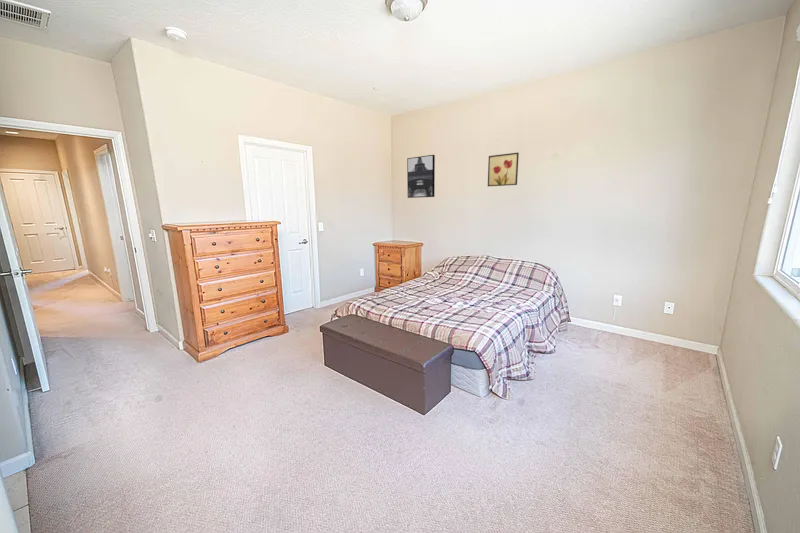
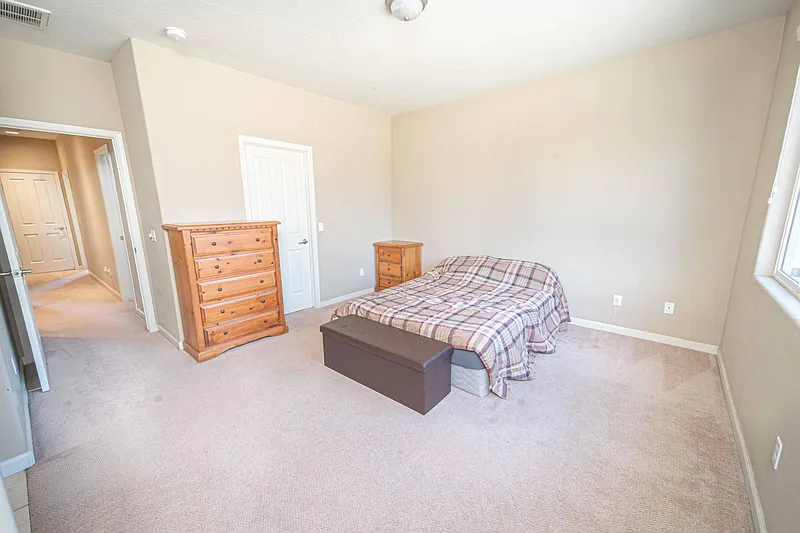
- wall art [487,152,520,187]
- wall art [406,154,436,199]
